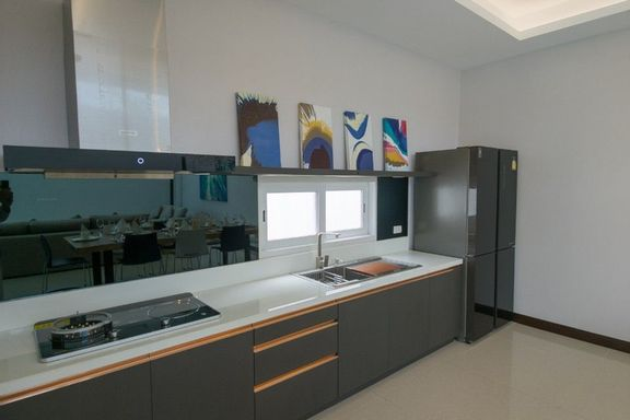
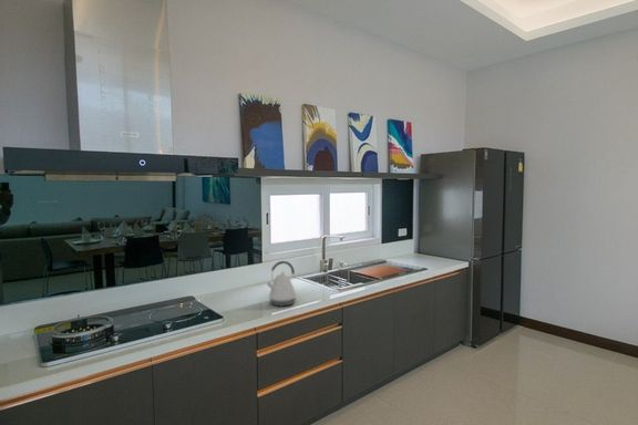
+ kettle [266,260,298,308]
